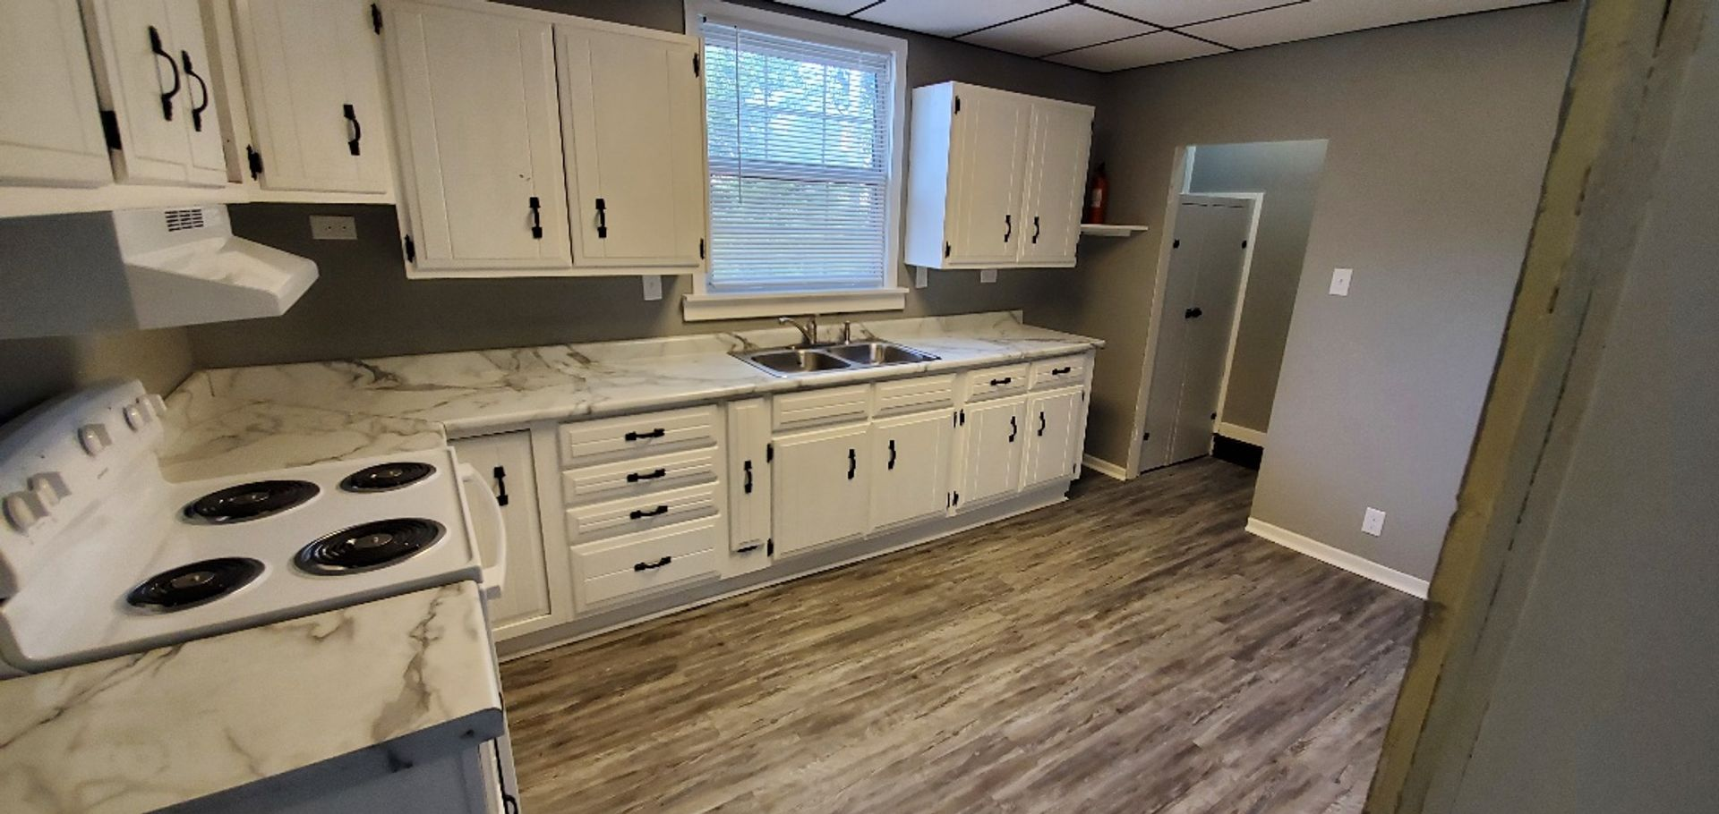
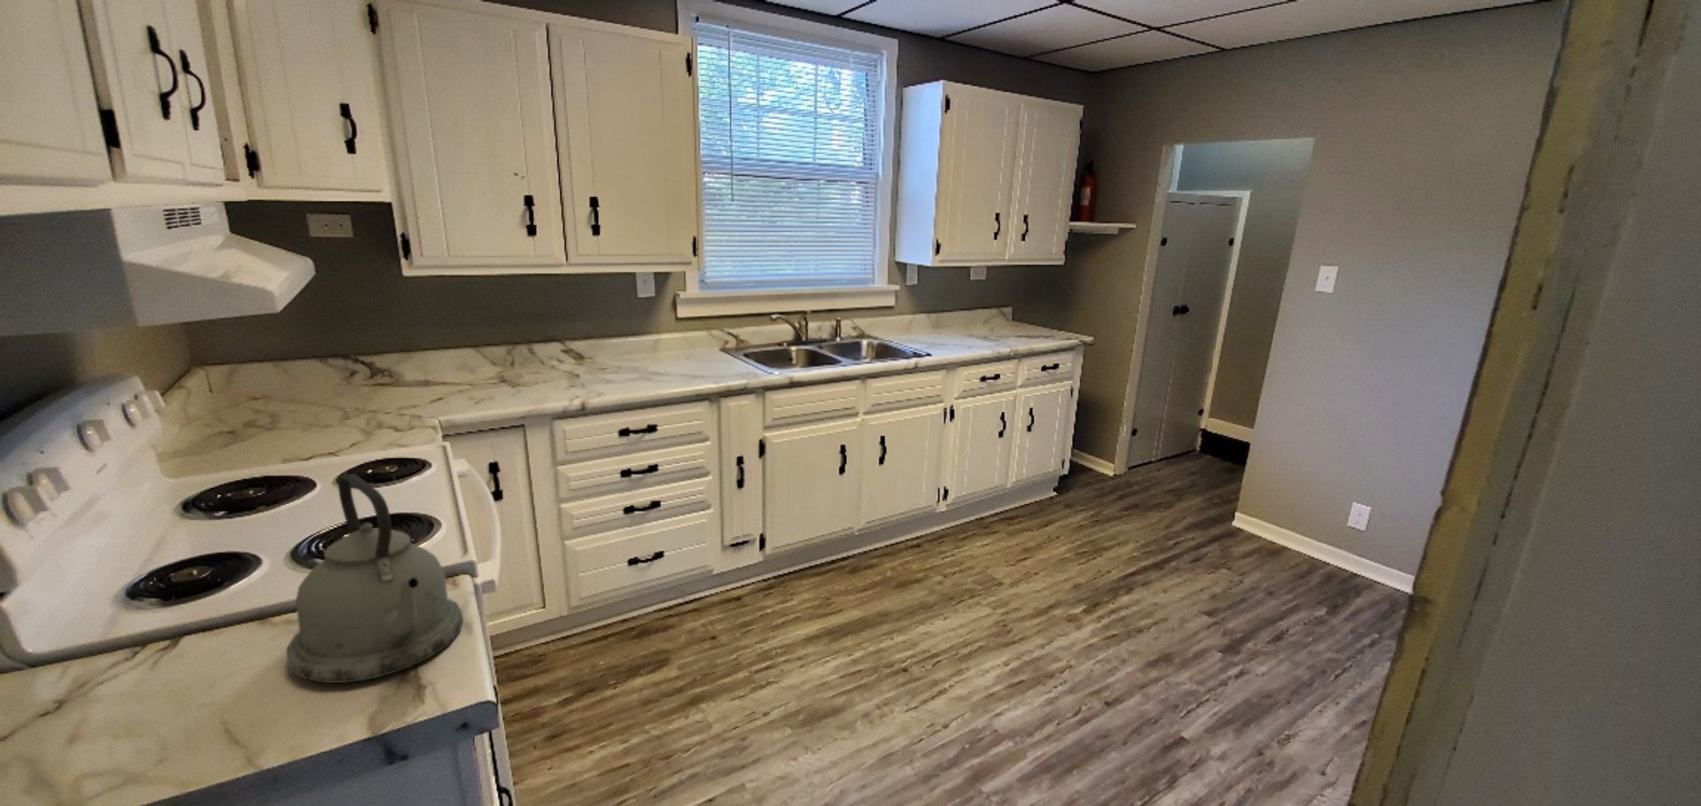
+ kettle [285,473,464,683]
